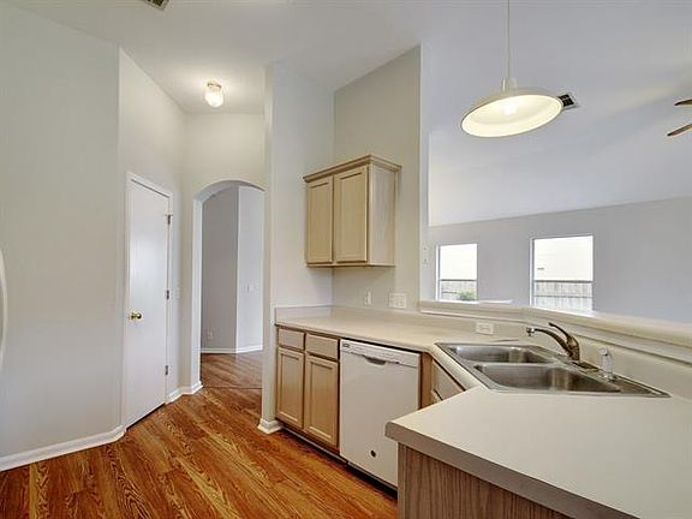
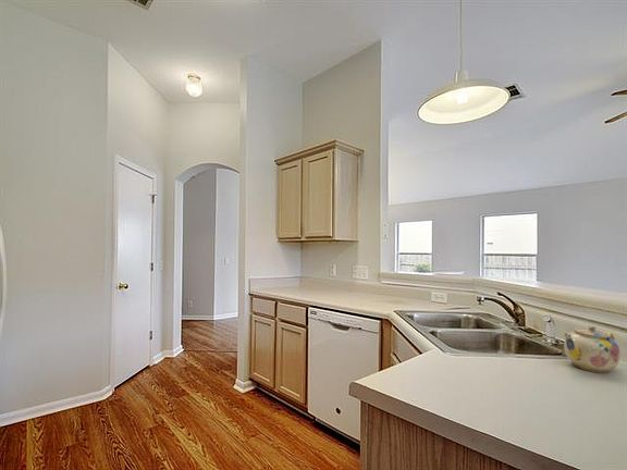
+ teapot [562,324,622,374]
